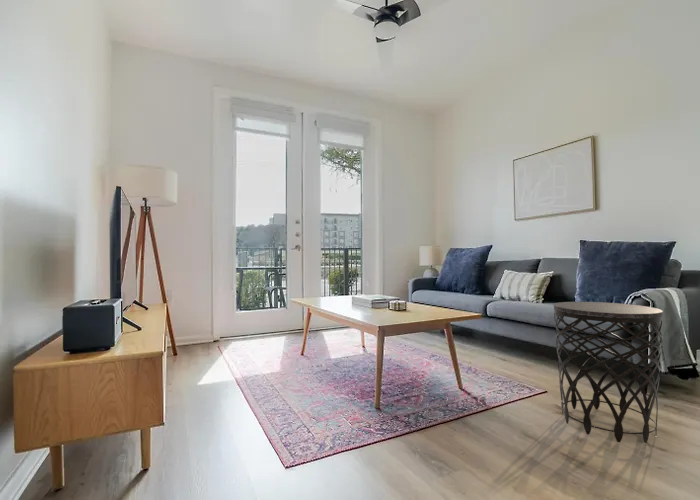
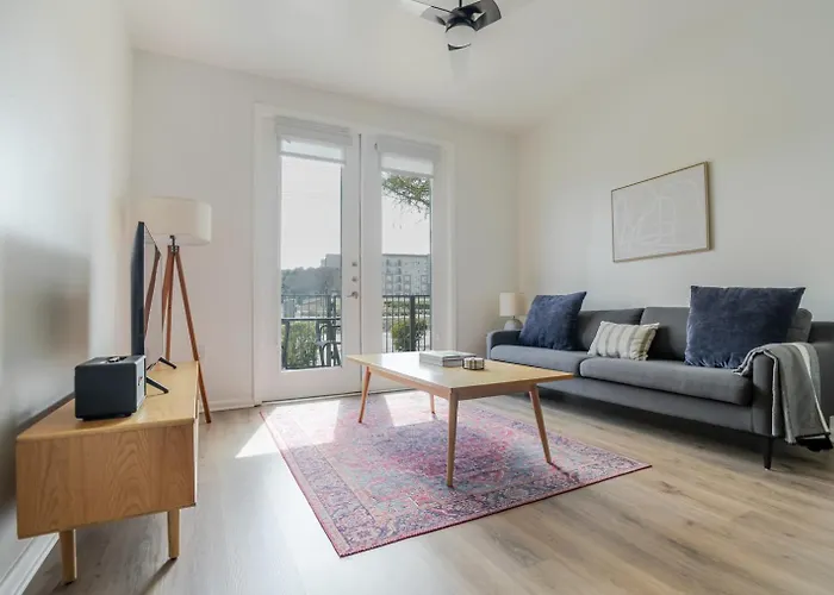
- side table [553,301,664,444]
